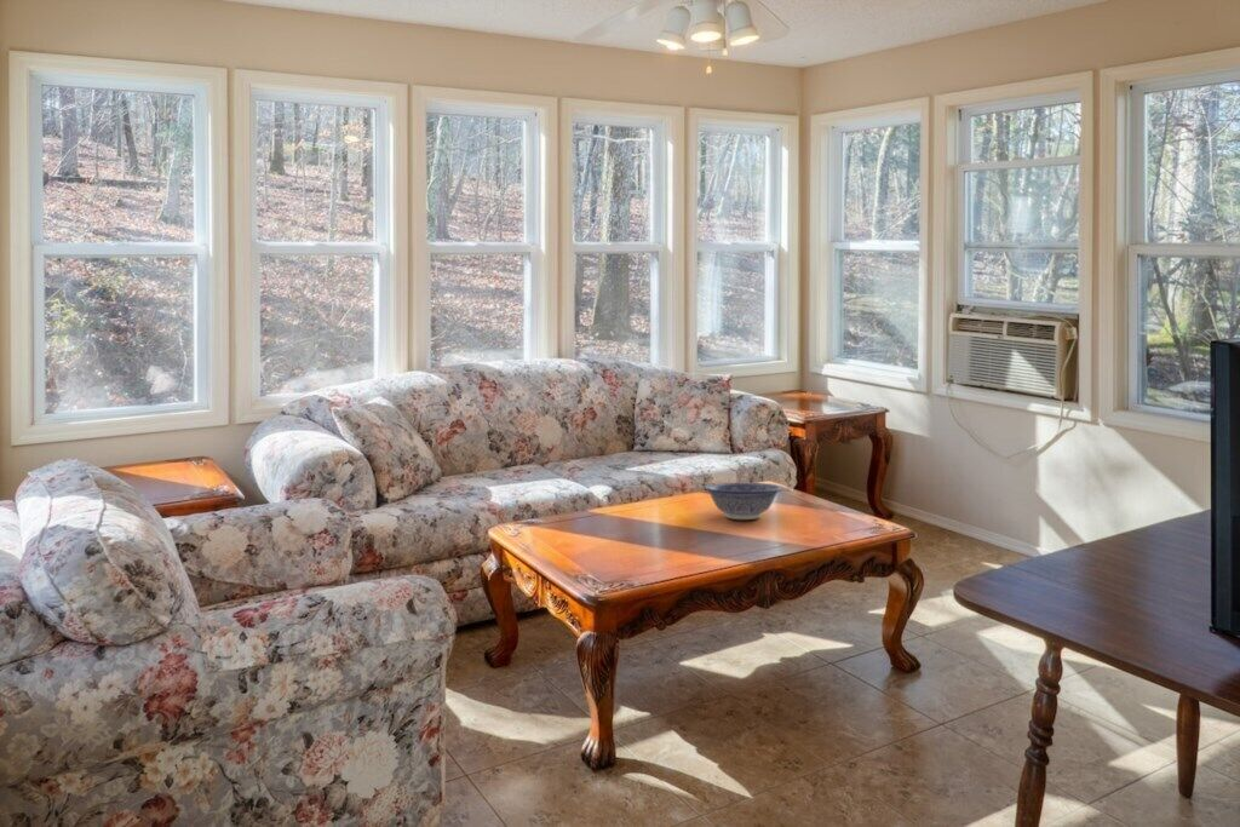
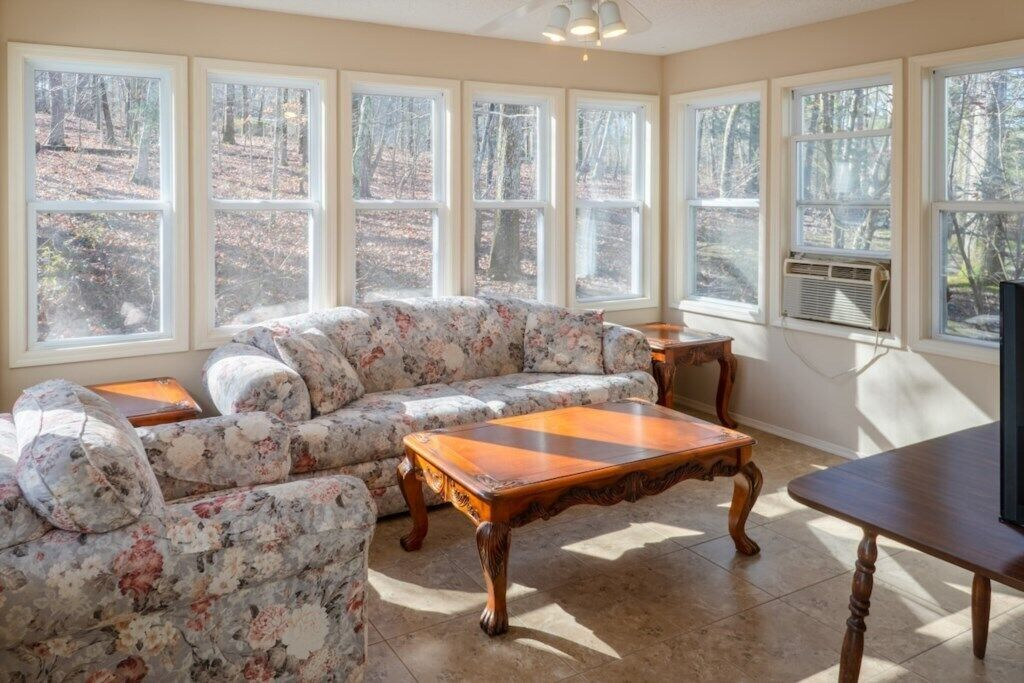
- decorative bowl [702,482,785,521]
